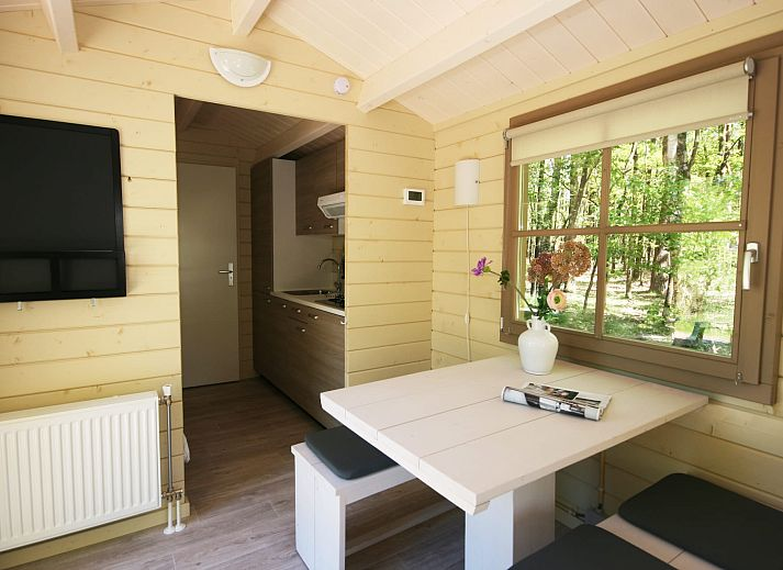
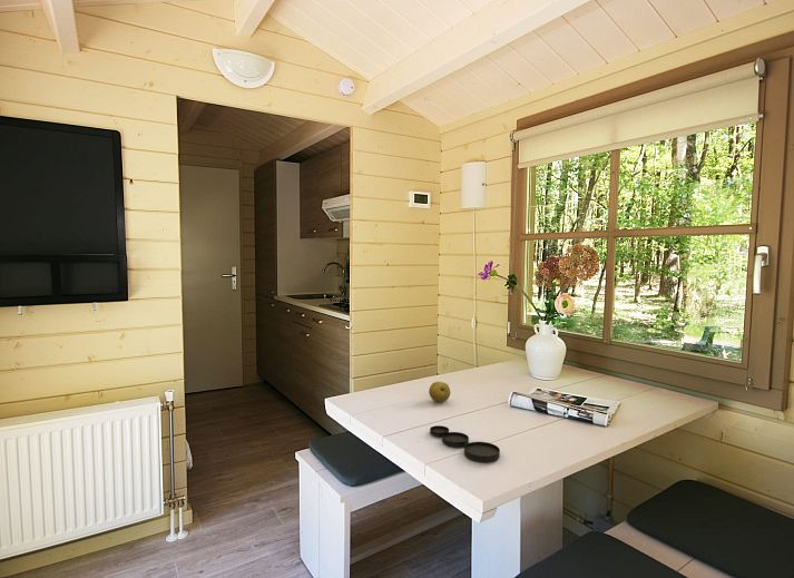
+ fruit [428,381,451,404]
+ plate [429,424,501,463]
